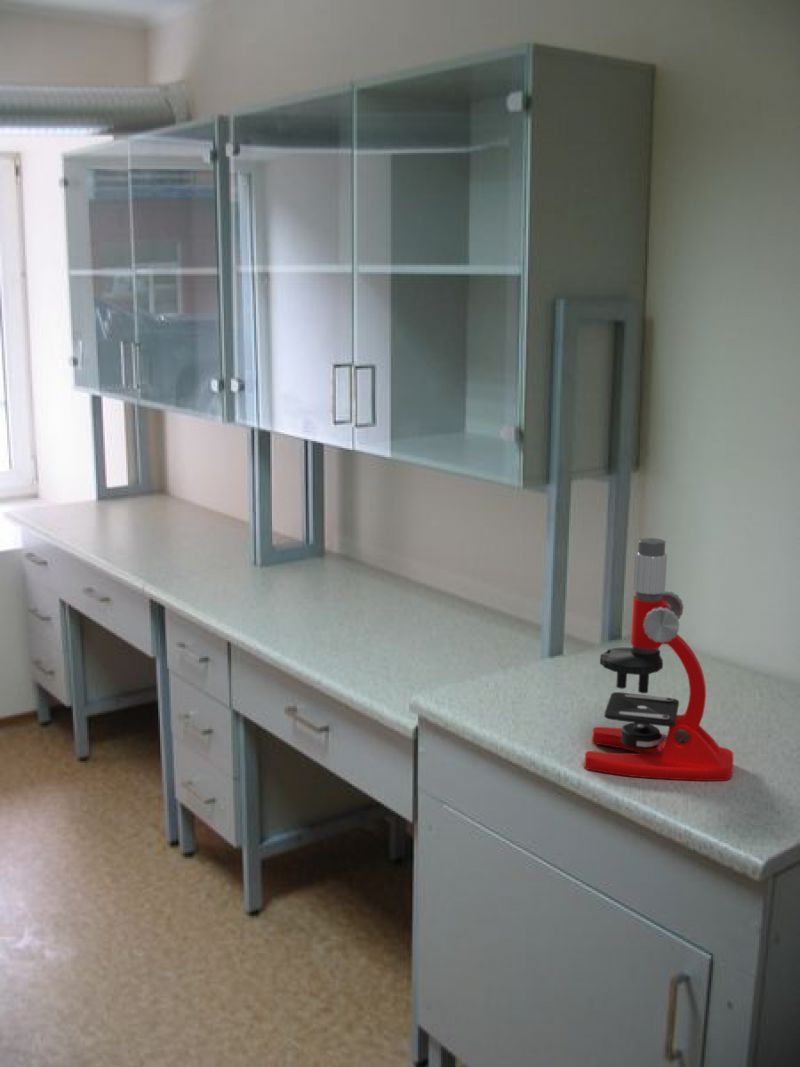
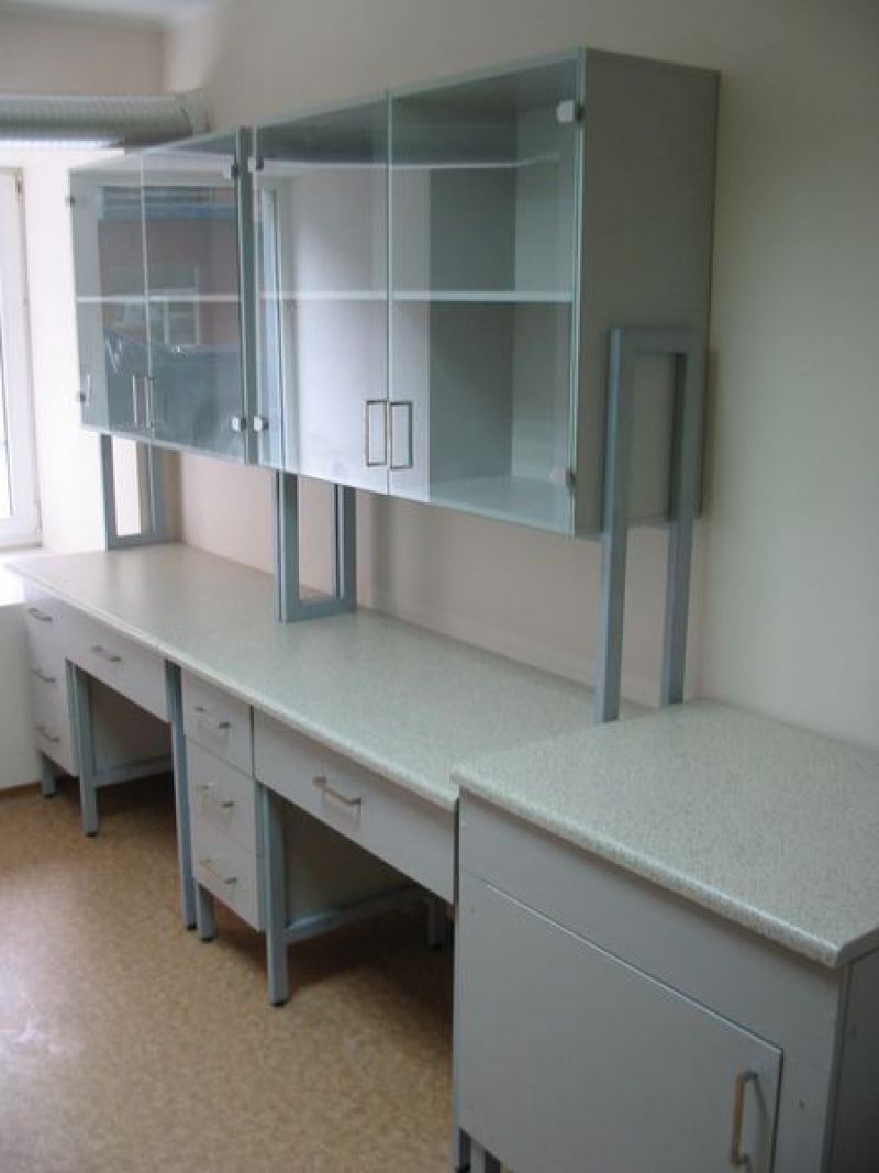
- microscope [583,537,734,782]
